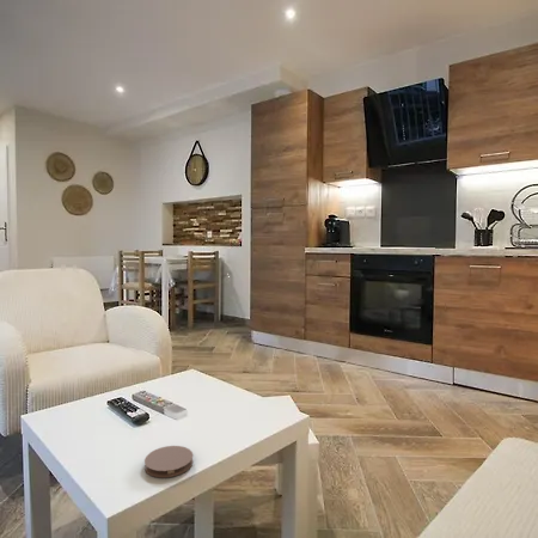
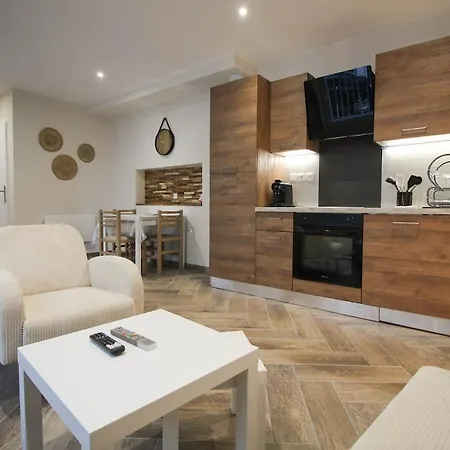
- coaster [143,445,195,478]
